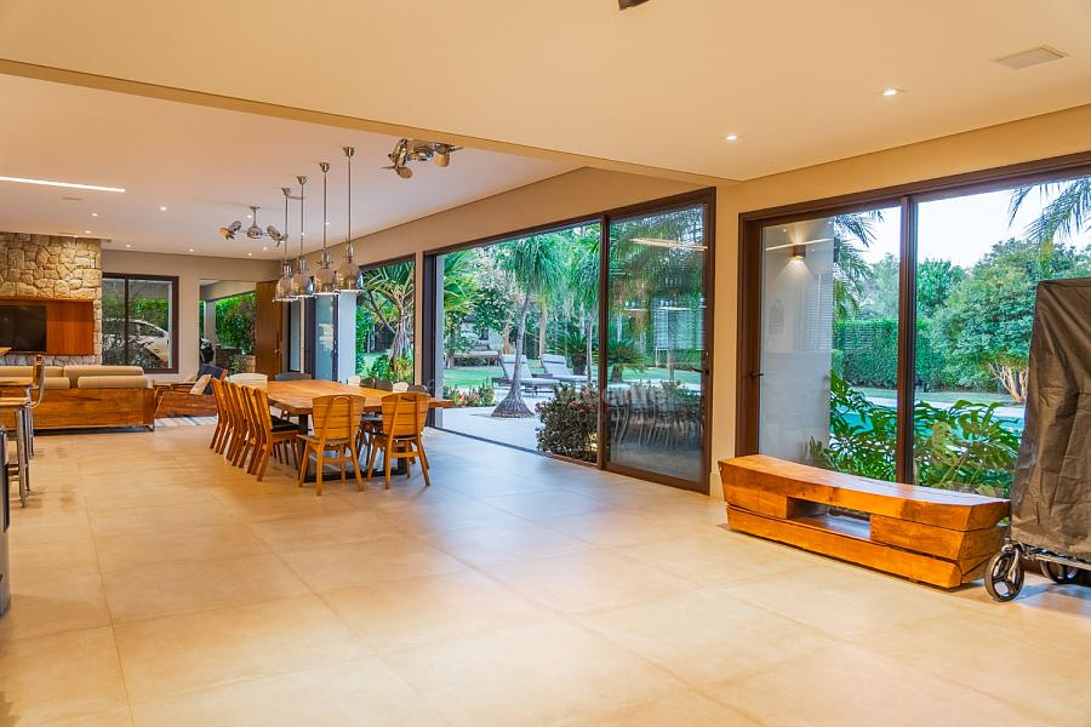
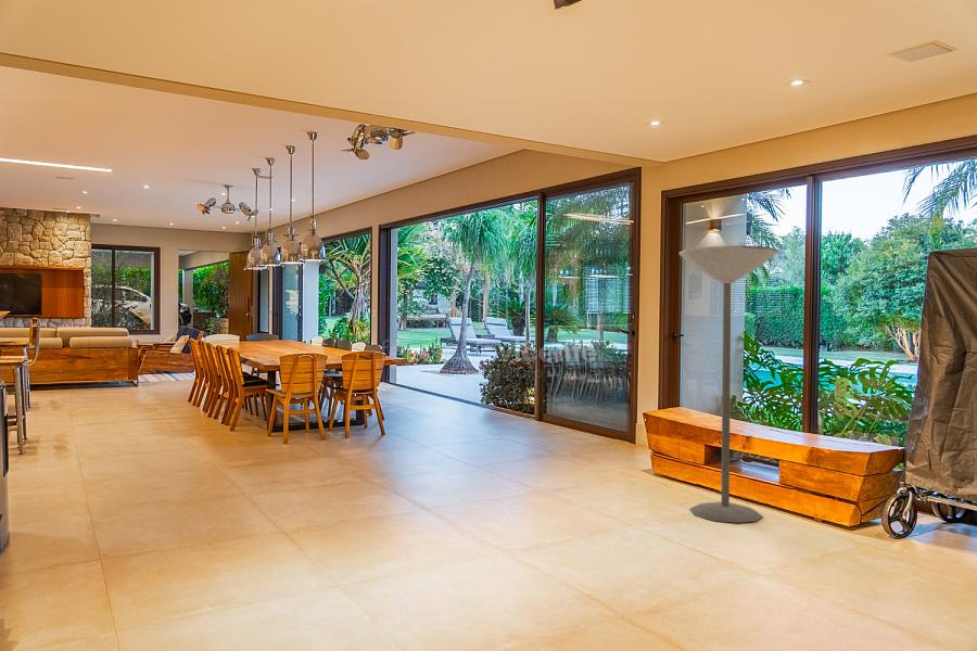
+ floor lamp [678,245,779,524]
